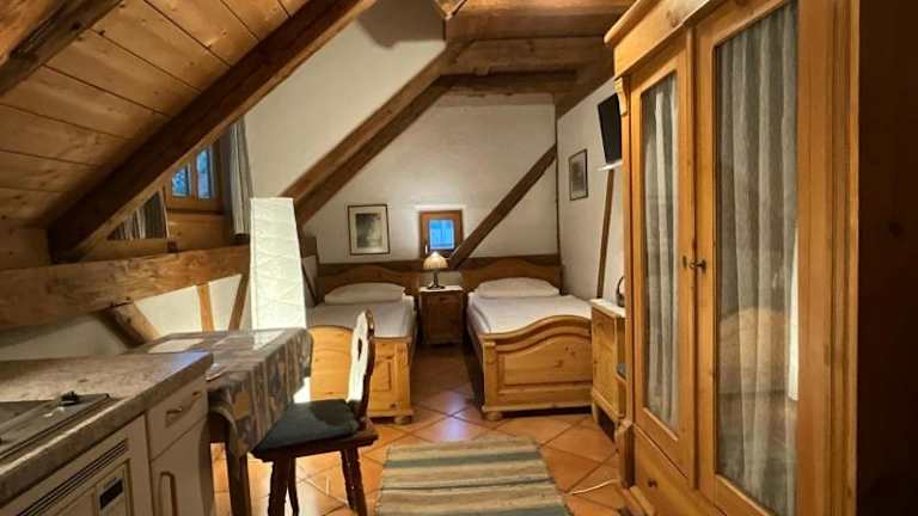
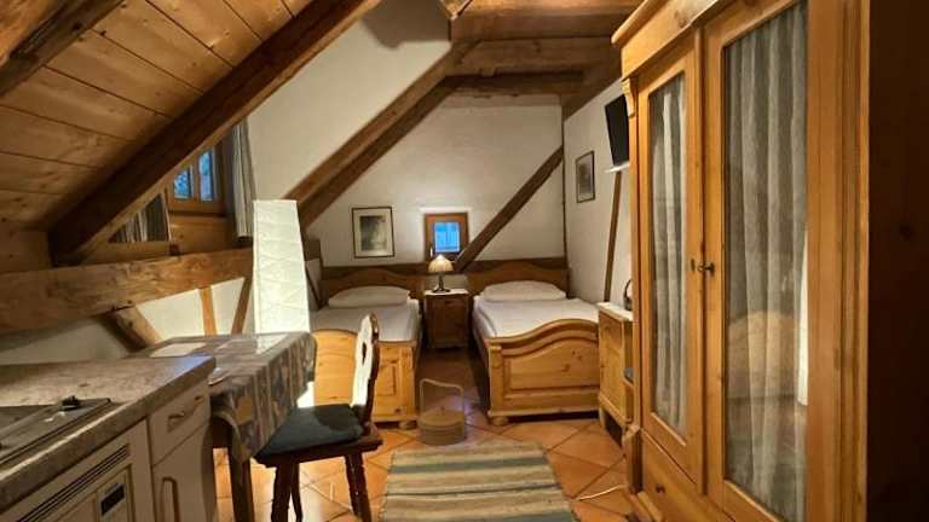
+ basket [416,377,469,446]
